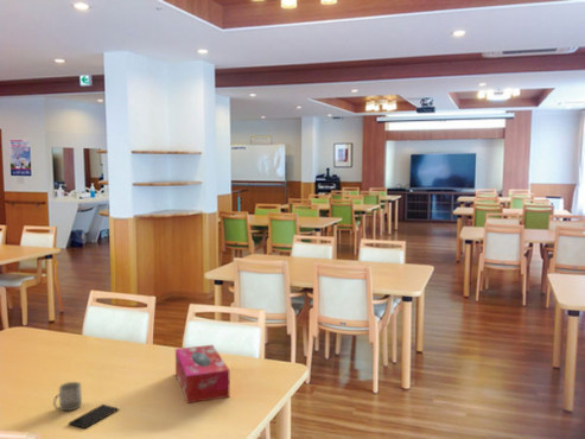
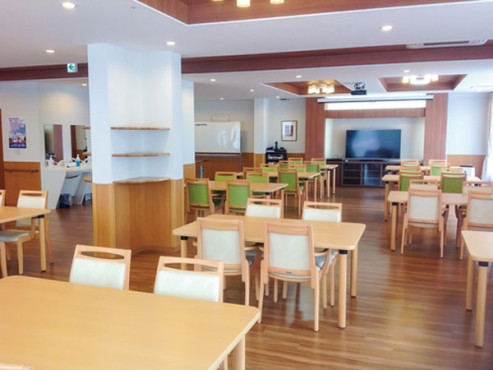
- smartphone [68,403,120,430]
- cup [52,381,83,412]
- tissue box [174,344,230,405]
